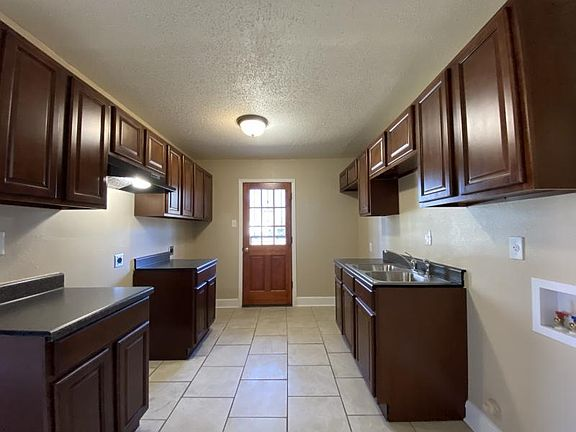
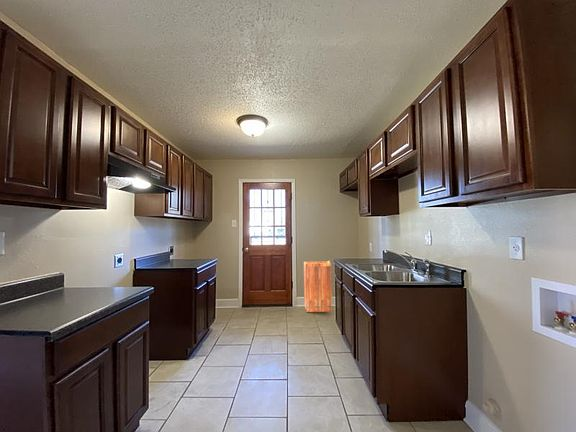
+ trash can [303,260,333,313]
